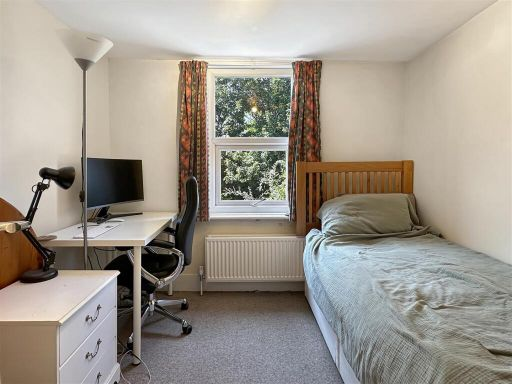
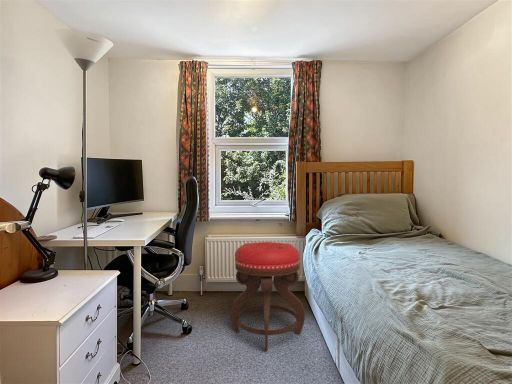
+ stool [230,241,306,351]
